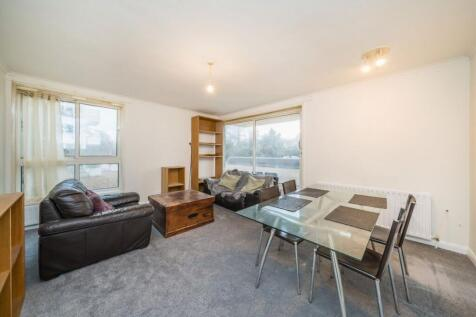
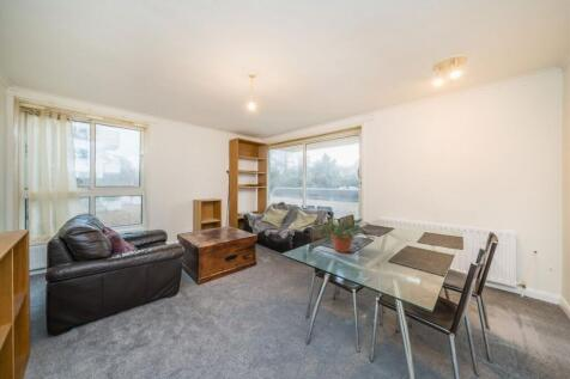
+ potted plant [311,215,376,253]
